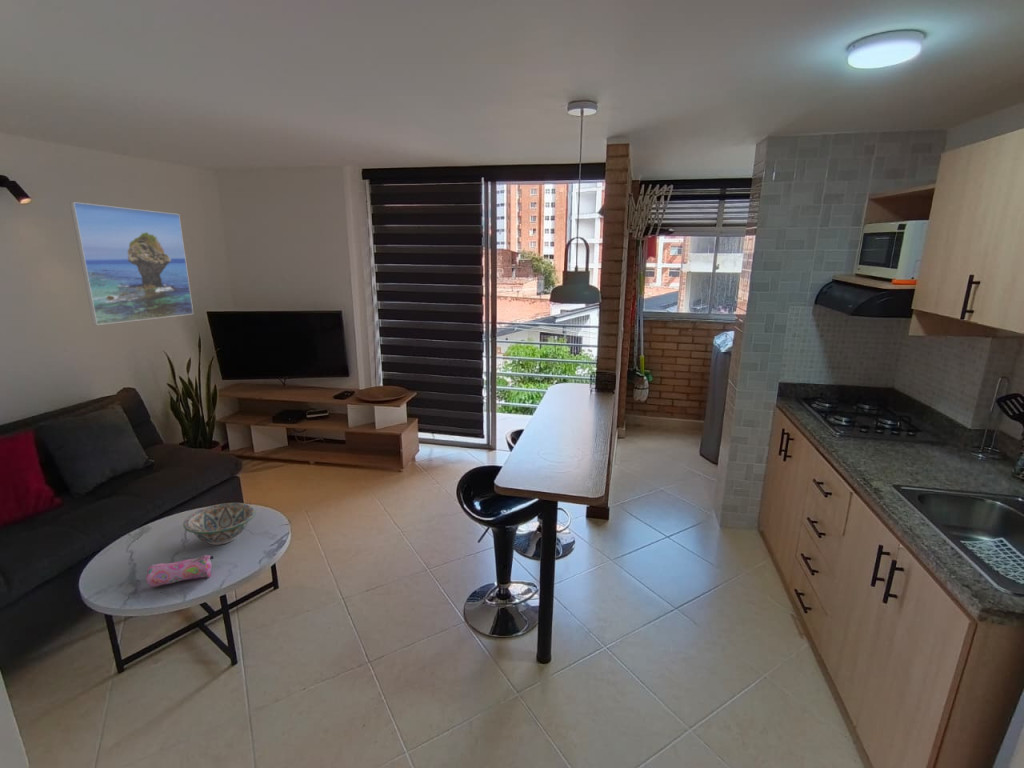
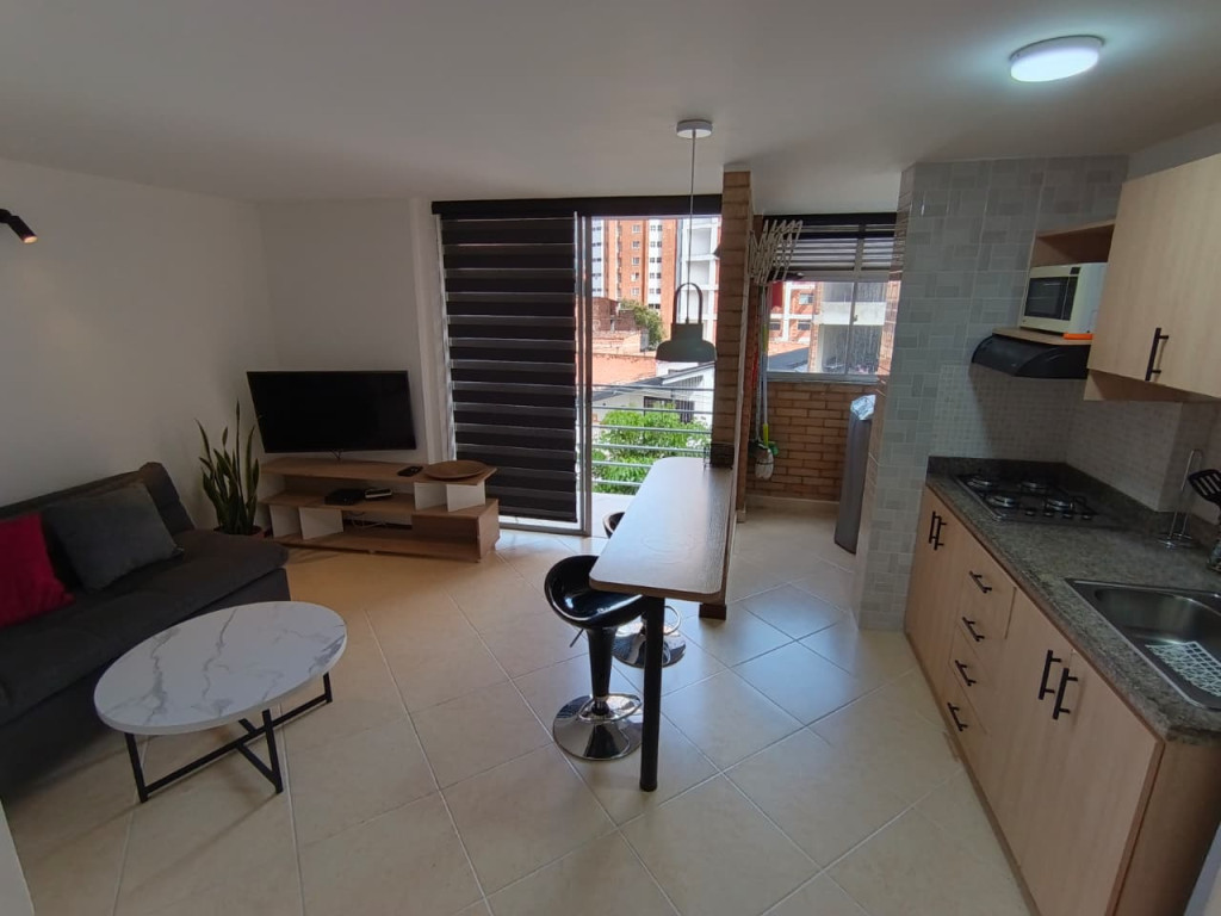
- decorative bowl [182,502,256,546]
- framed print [69,201,194,326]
- pencil case [145,554,215,588]
